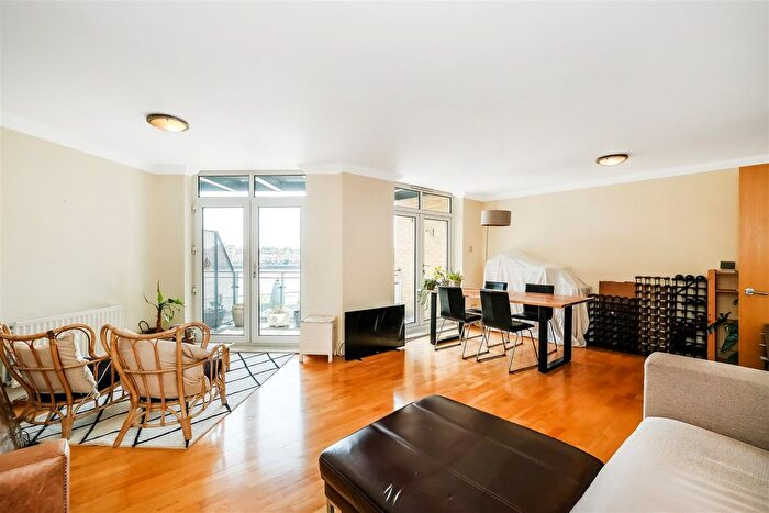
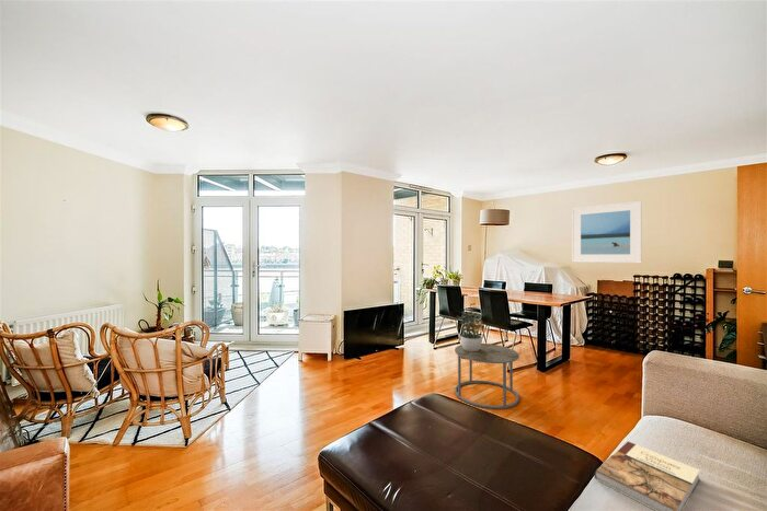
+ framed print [571,199,642,264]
+ book [593,440,701,511]
+ potted plant [456,310,485,351]
+ side table [454,342,520,410]
